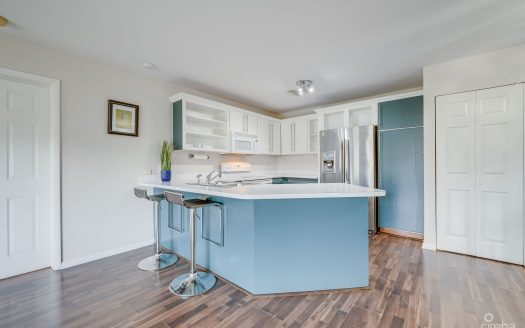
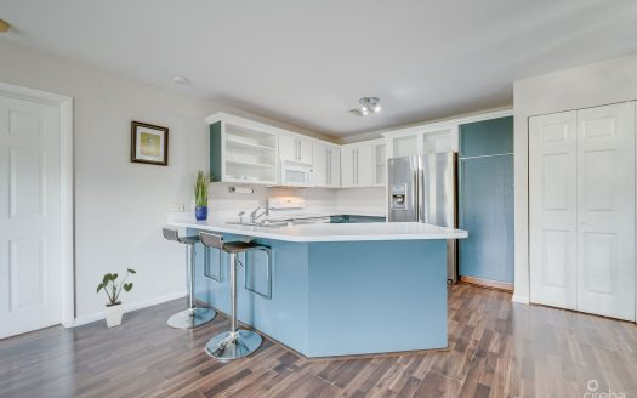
+ house plant [96,267,137,329]
